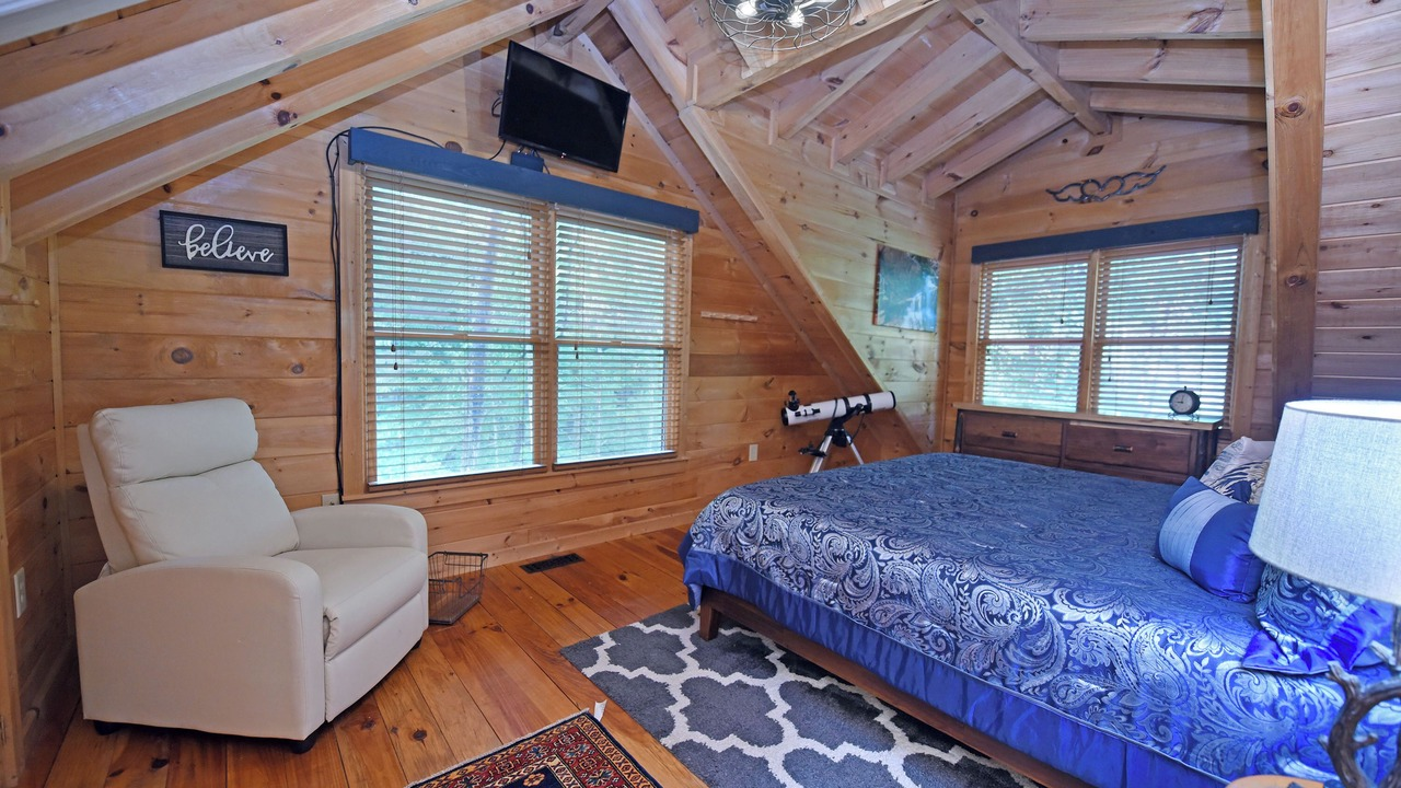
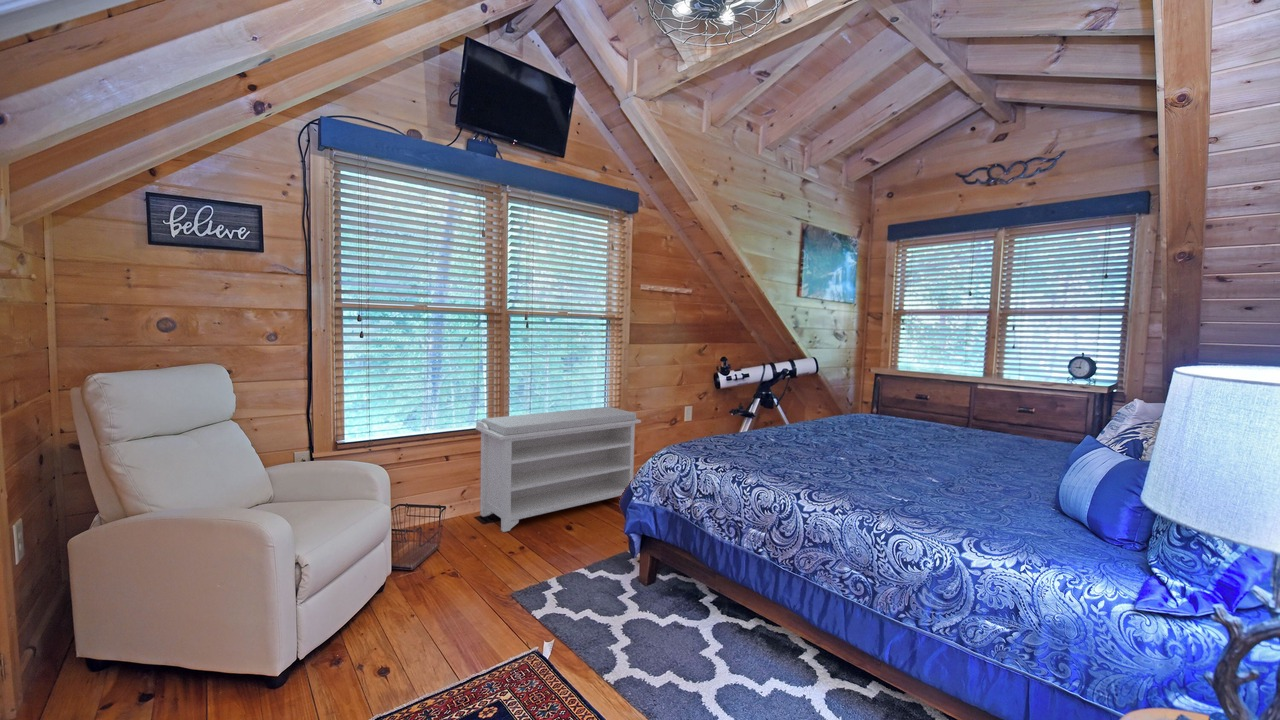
+ bench [475,406,642,533]
